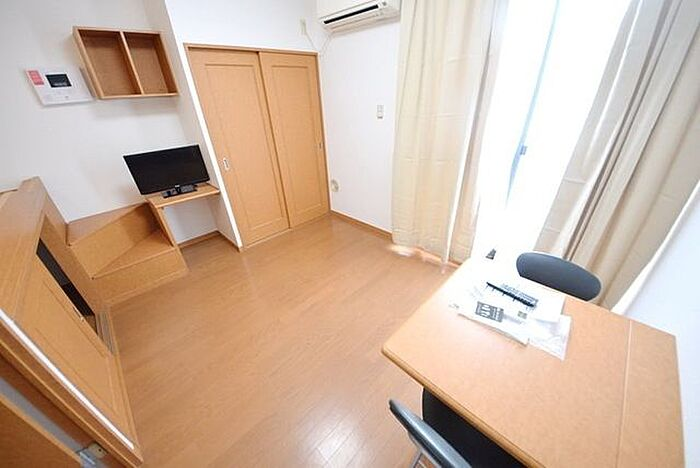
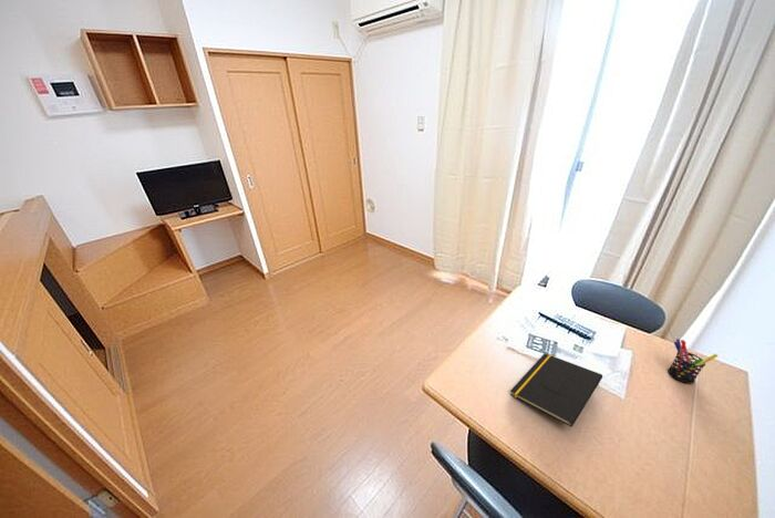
+ pen holder [666,338,720,385]
+ notepad [509,352,603,428]
